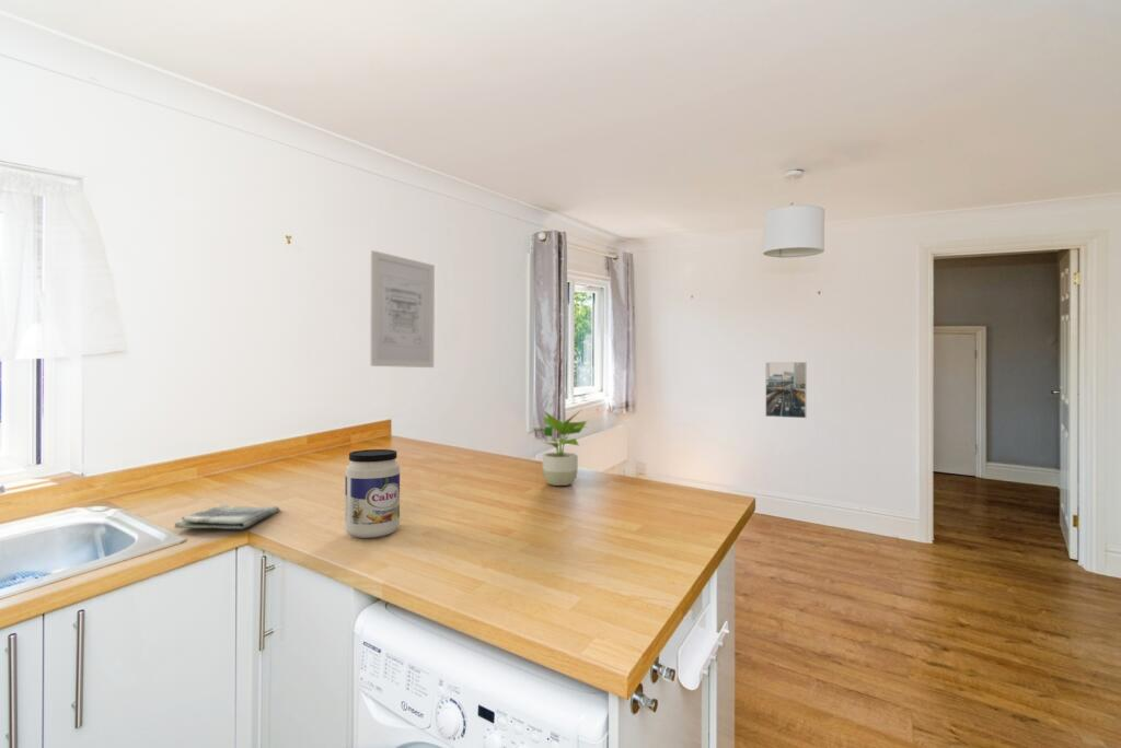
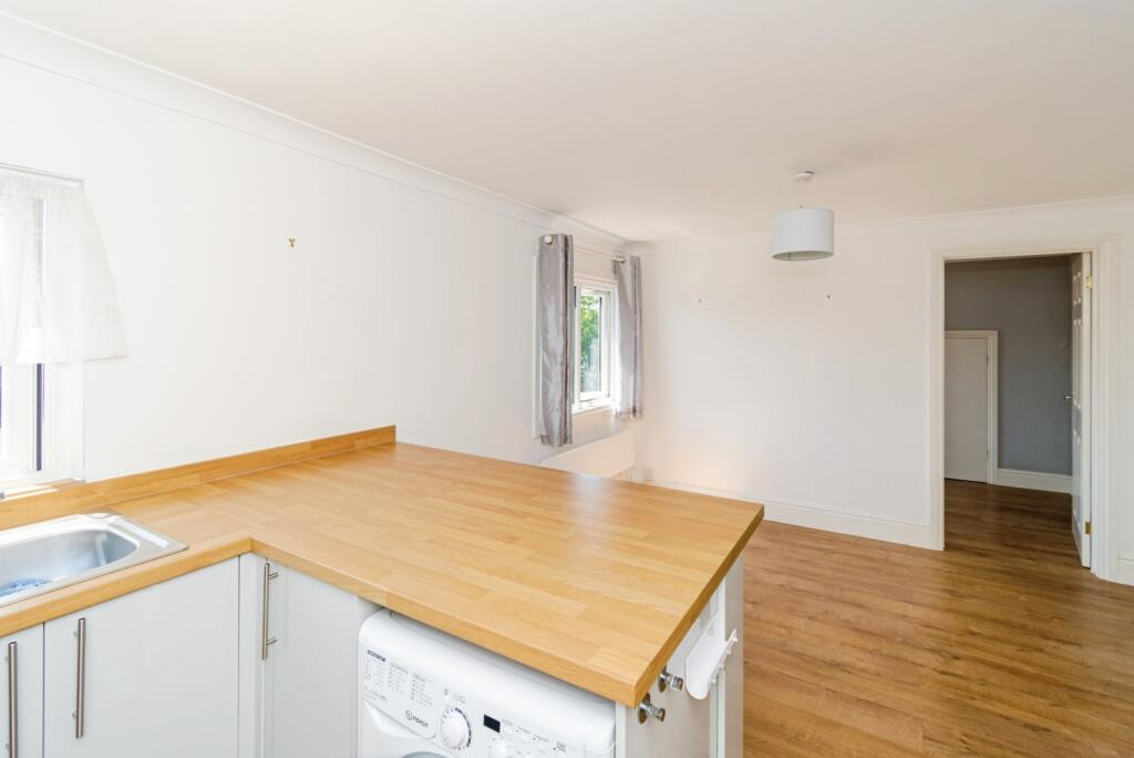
- jar [344,448,401,539]
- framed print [764,361,808,419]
- potted plant [531,408,588,487]
- wall art [369,249,436,369]
- dish towel [173,504,280,530]
